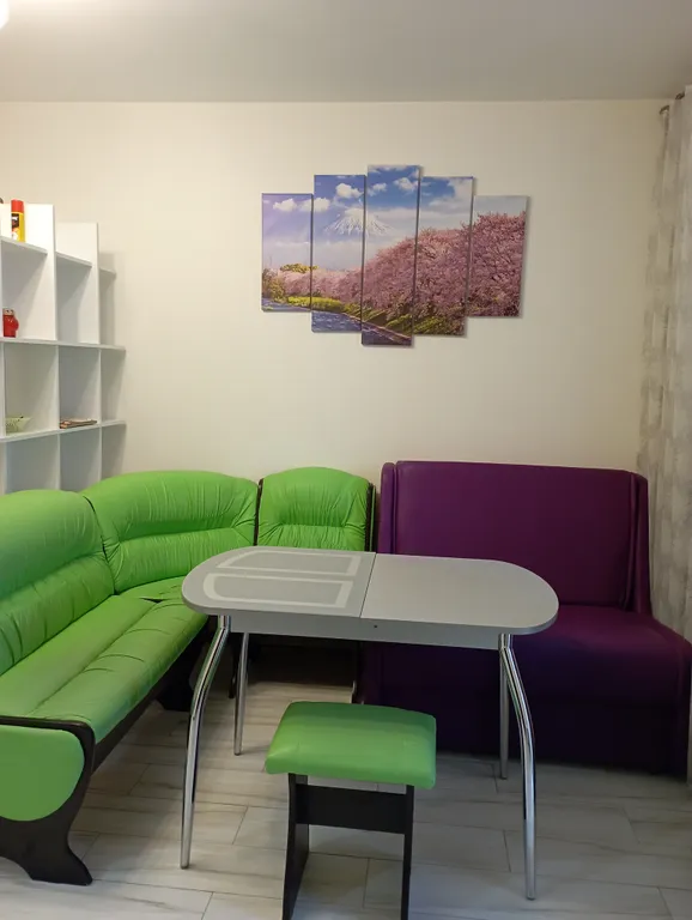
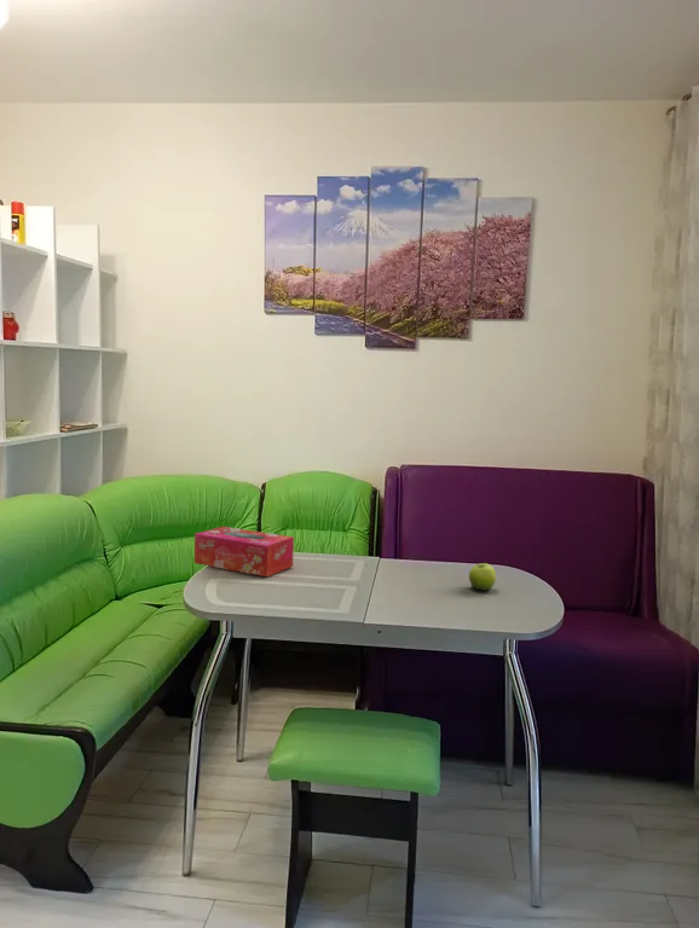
+ tissue box [193,526,295,578]
+ fruit [468,562,497,591]
